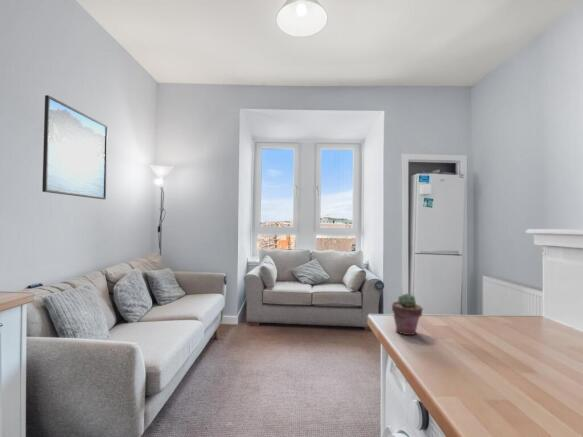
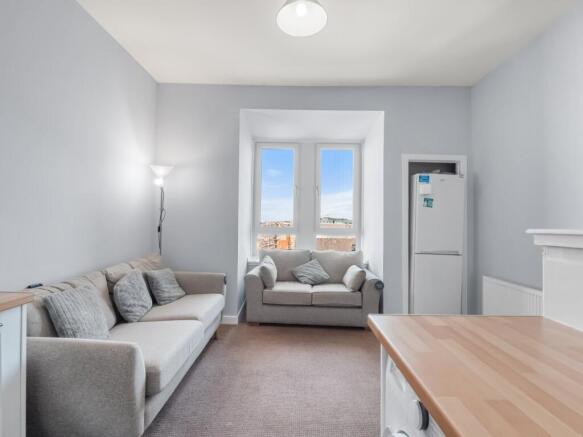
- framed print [41,94,109,200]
- potted succulent [391,293,424,336]
